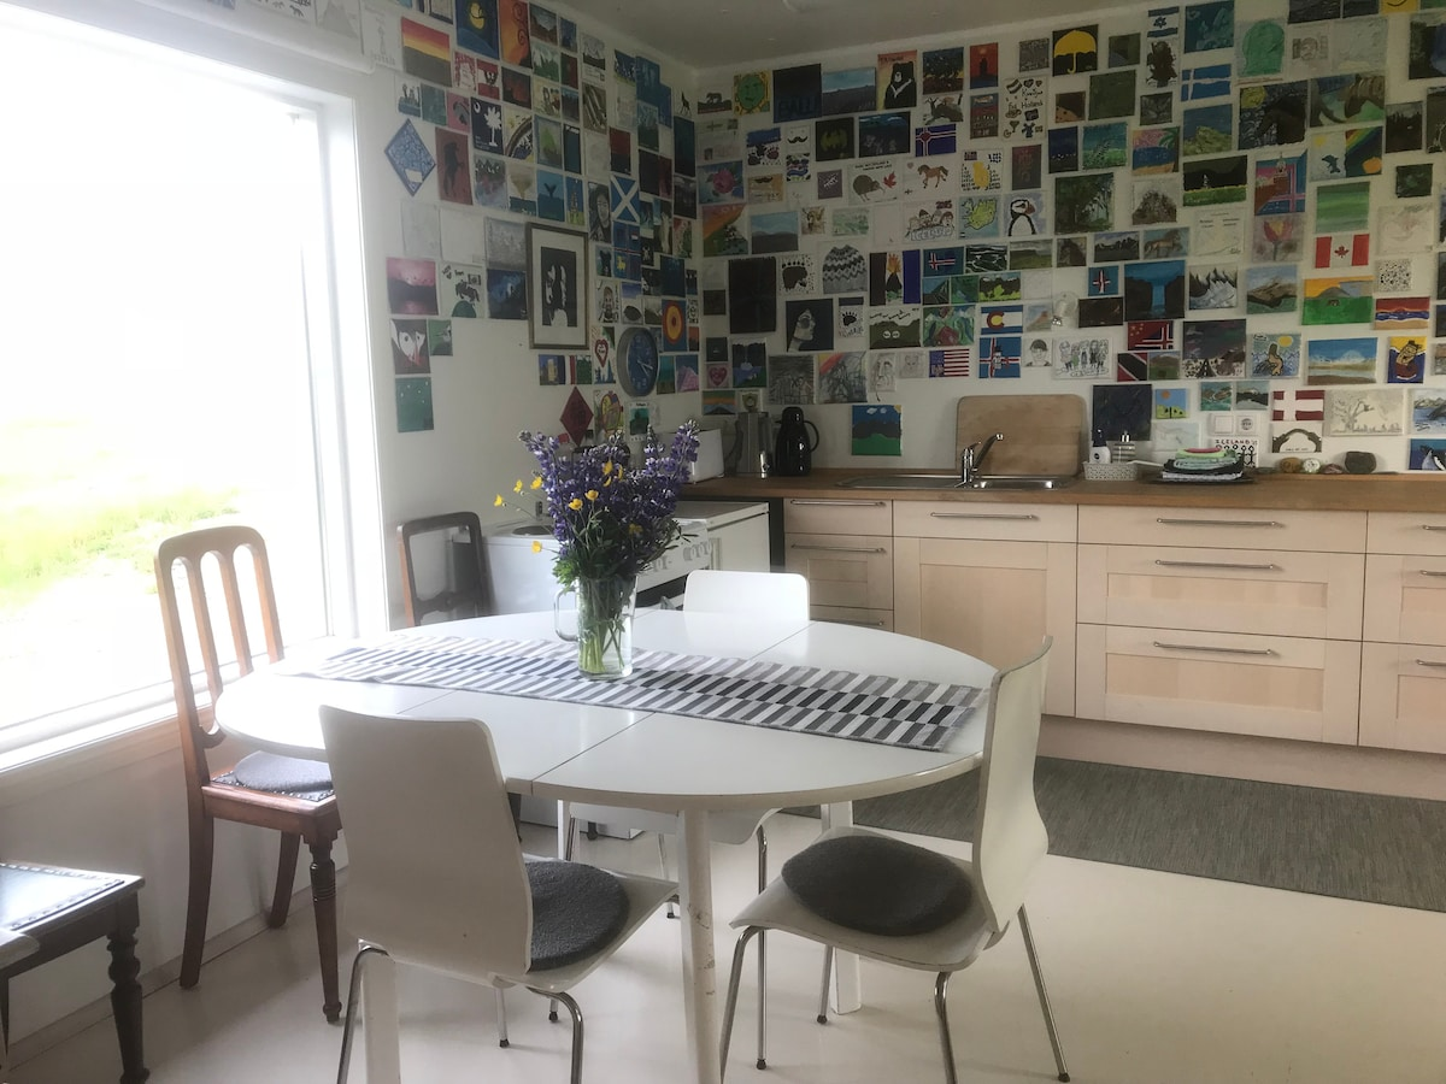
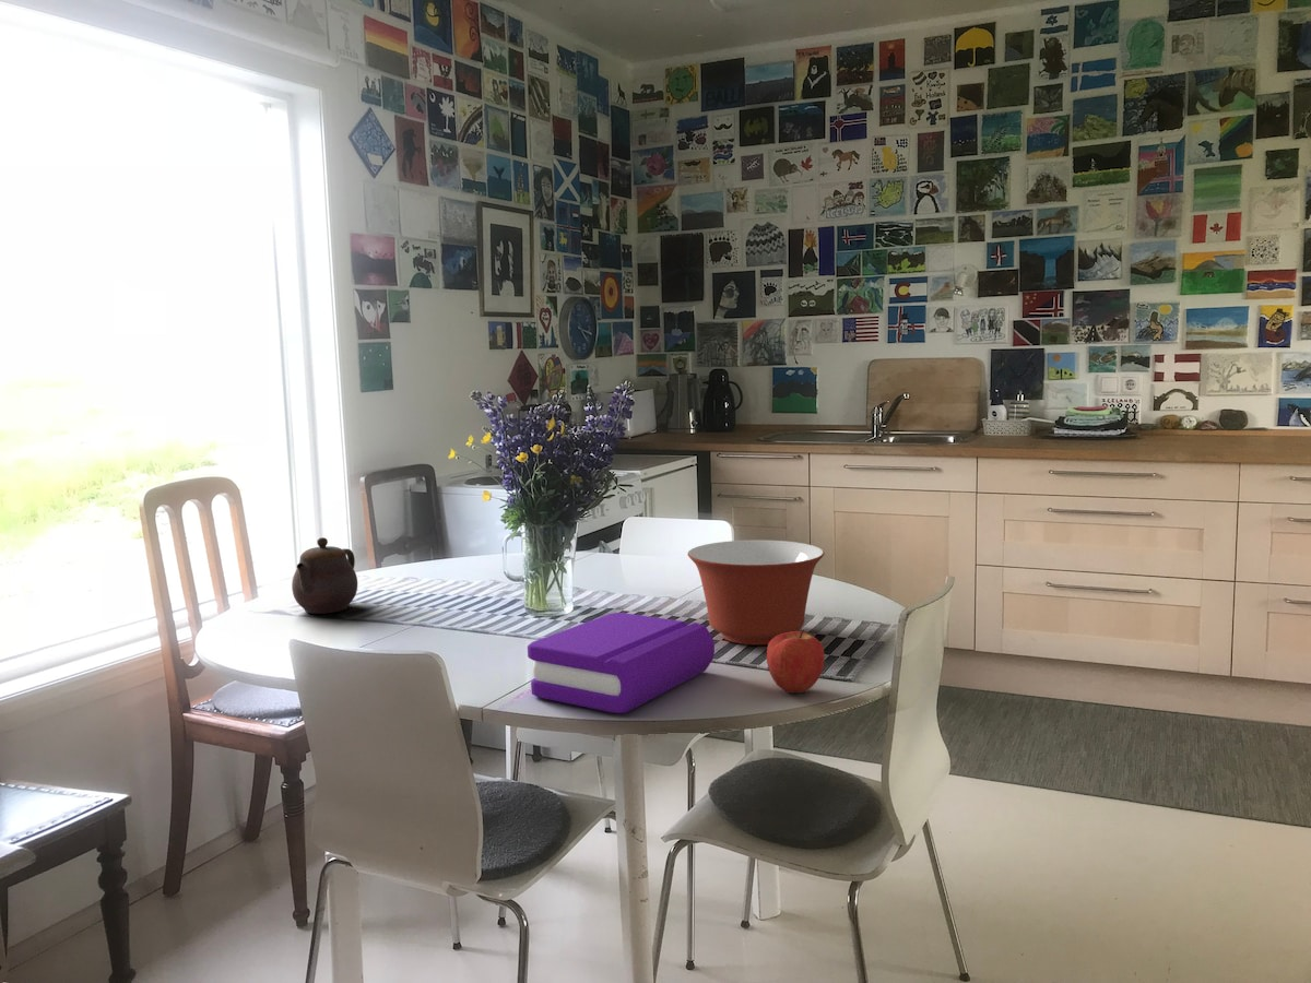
+ teapot [291,536,358,615]
+ apple [766,628,826,694]
+ book [527,612,716,714]
+ mixing bowl [686,538,826,646]
